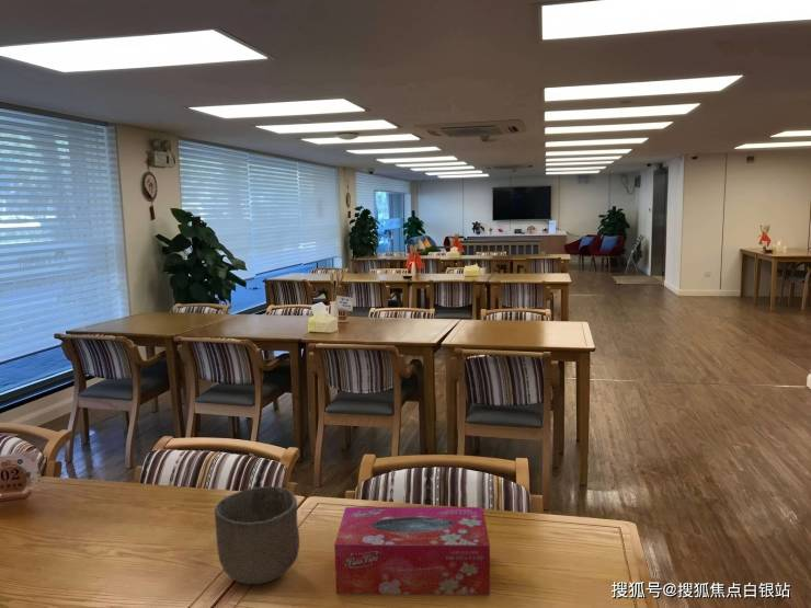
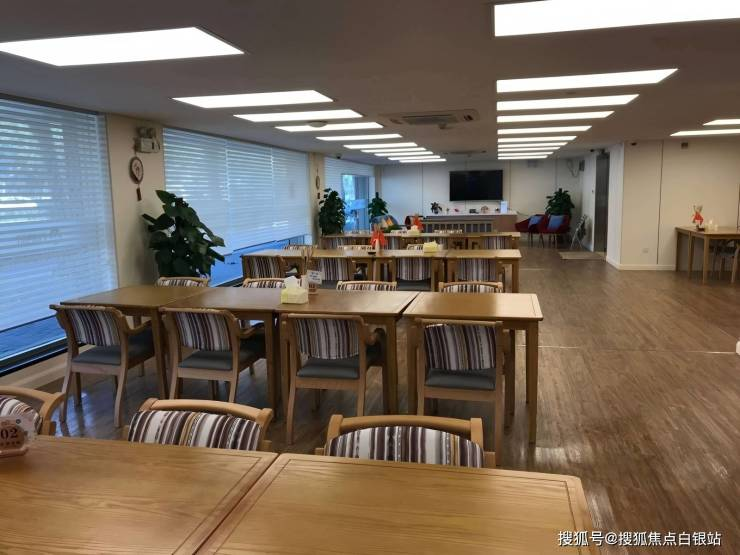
- tissue box [333,506,491,596]
- bowl [214,485,300,585]
